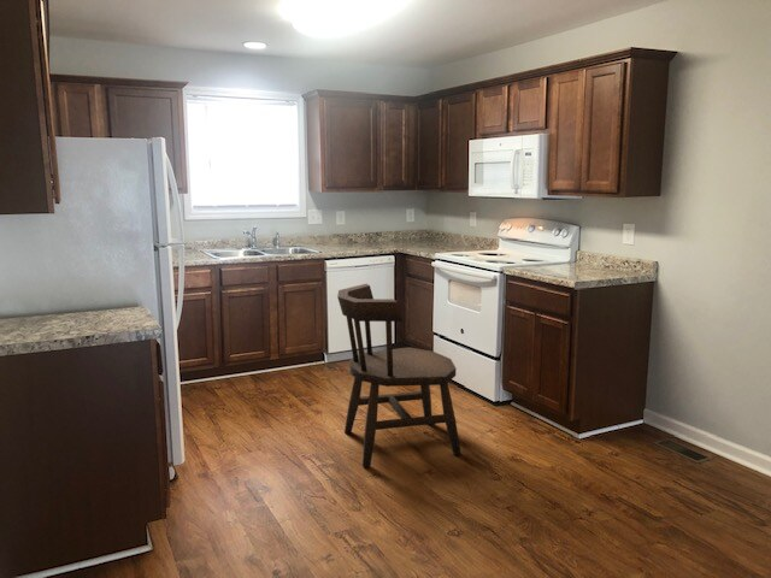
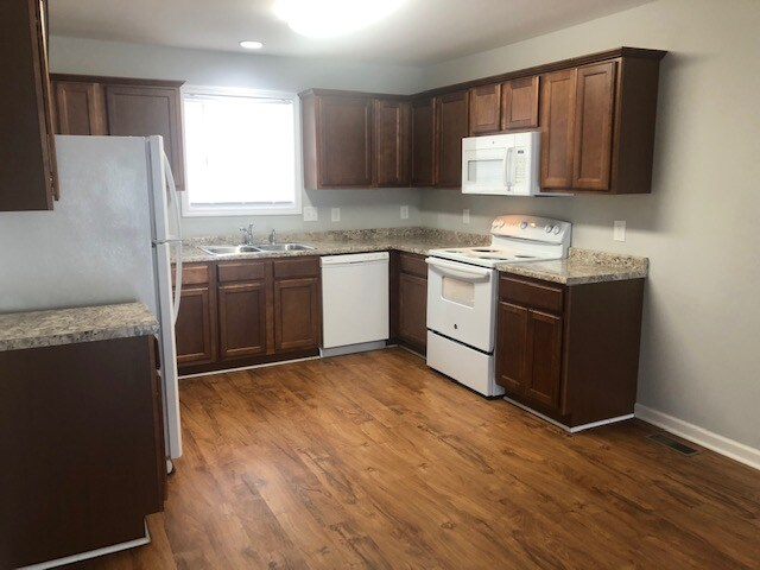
- dining chair [336,283,463,468]
